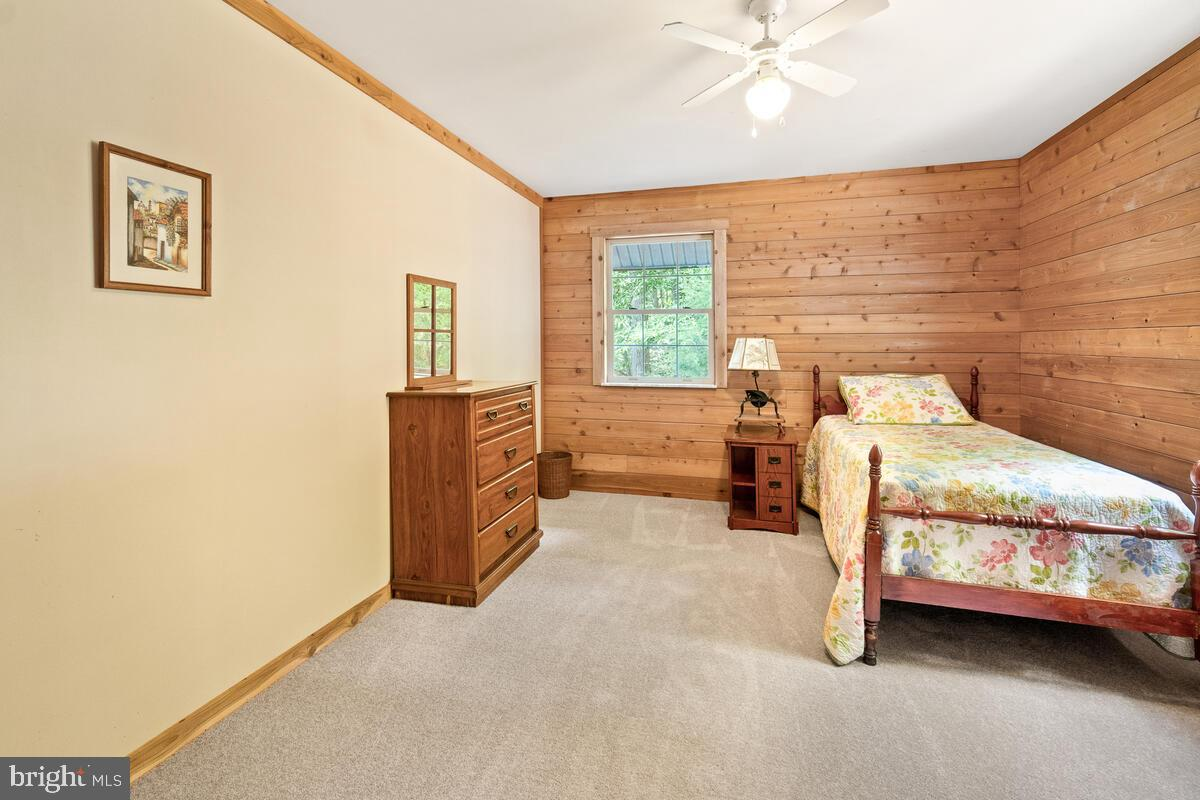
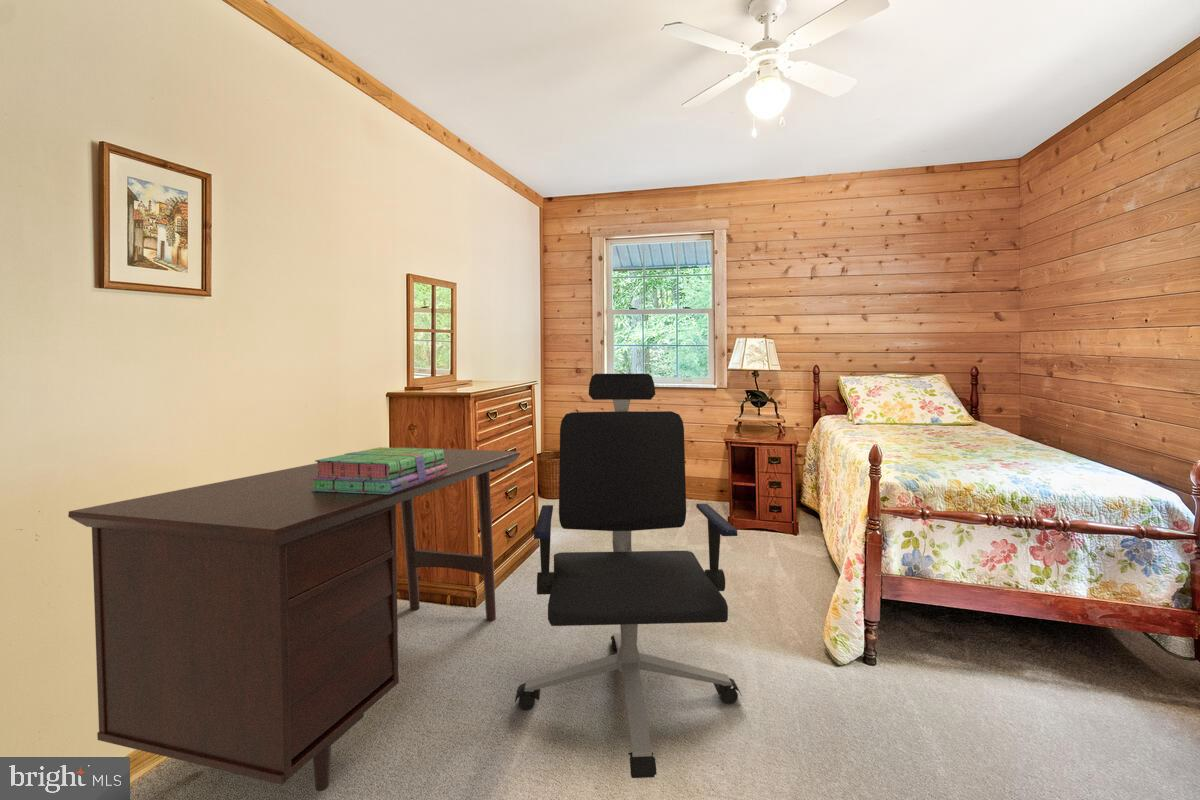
+ office chair [514,373,743,779]
+ desk [67,446,521,792]
+ stack of books [311,446,447,494]
